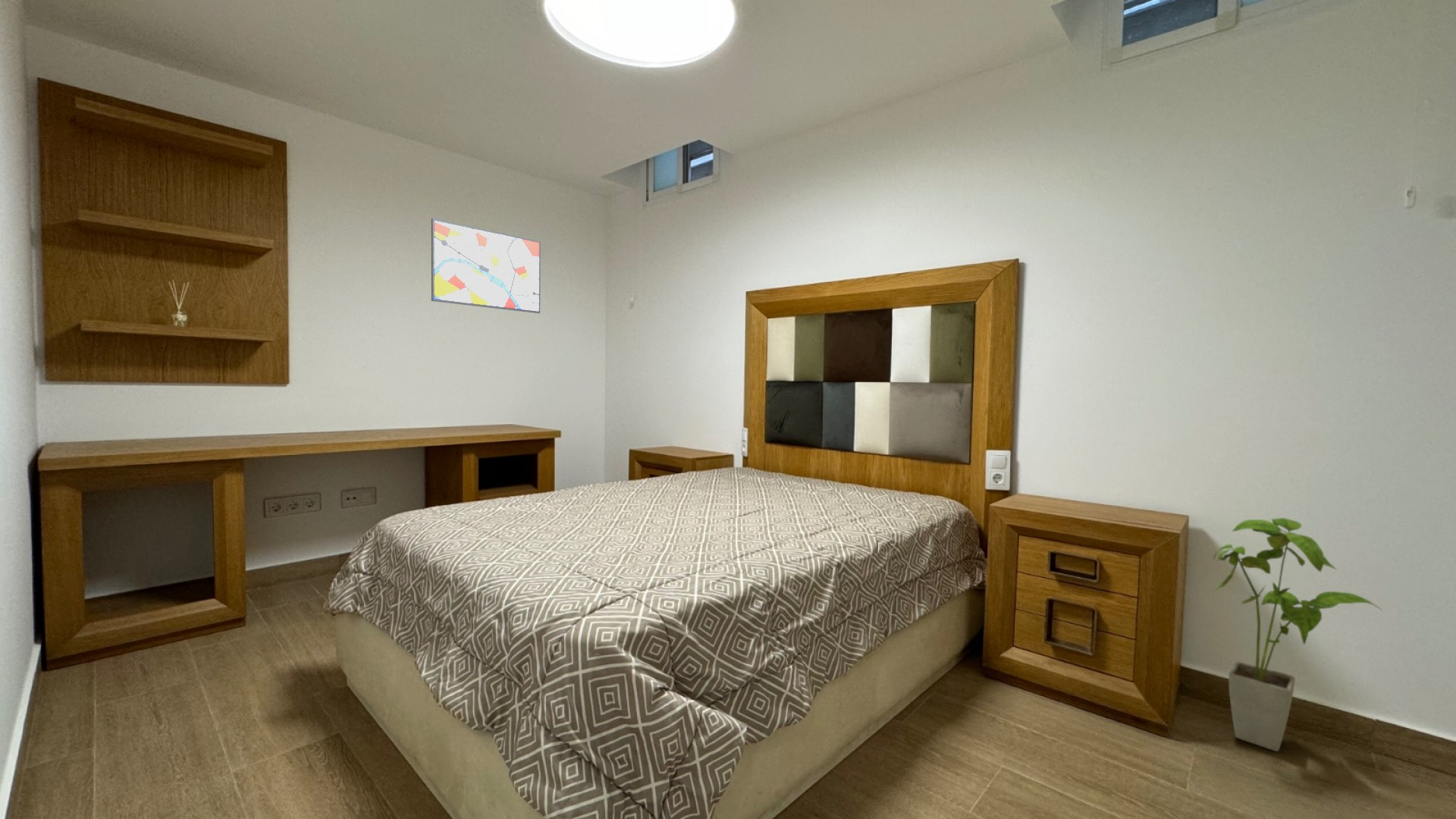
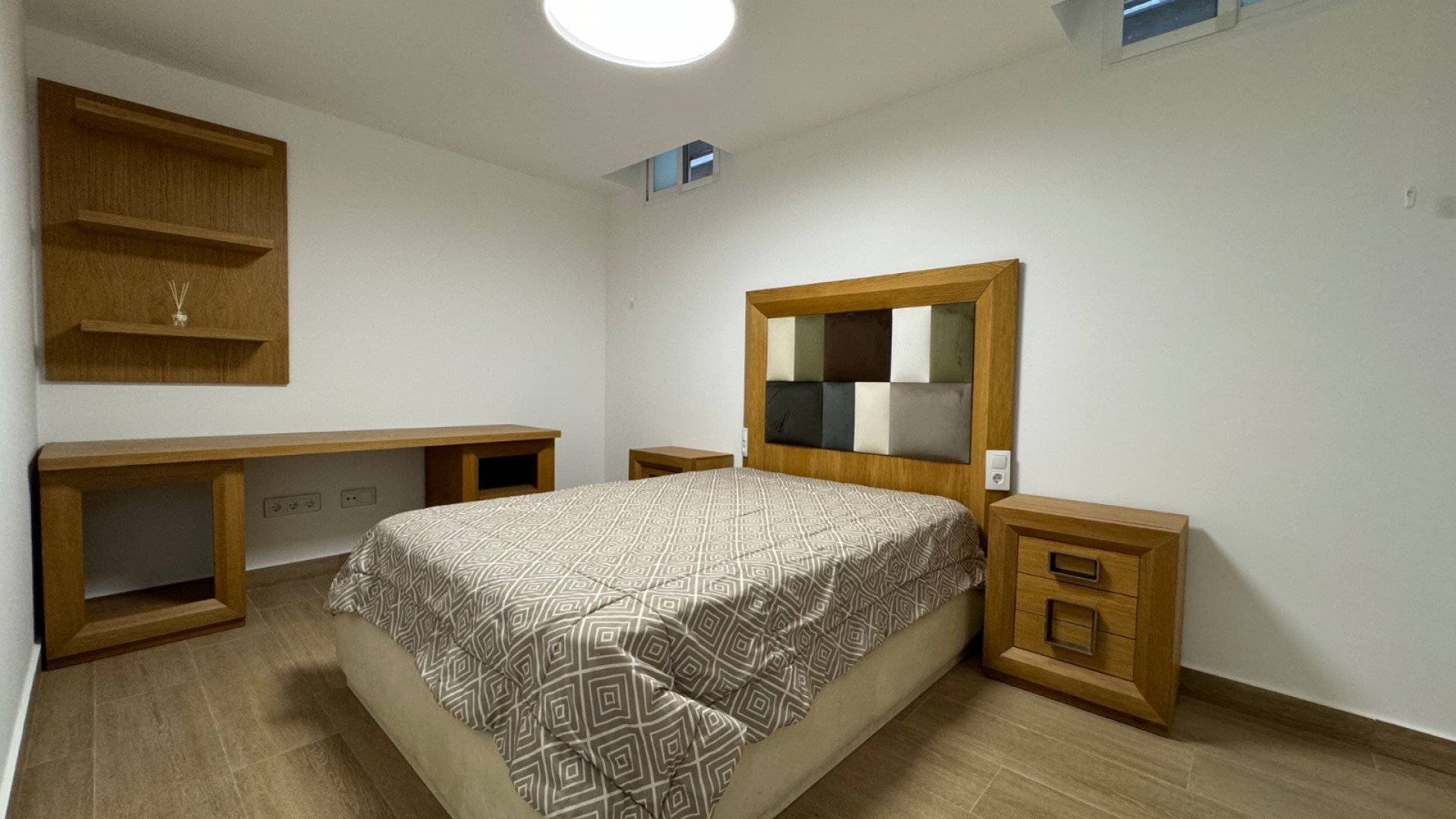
- wall art [431,218,541,314]
- house plant [1213,517,1382,752]
